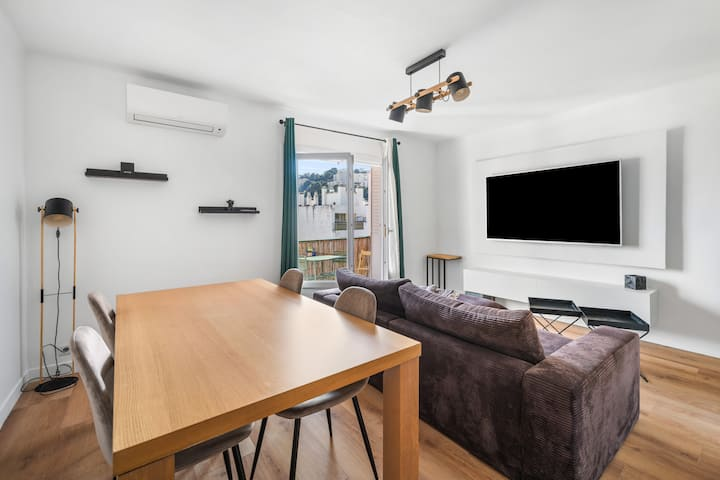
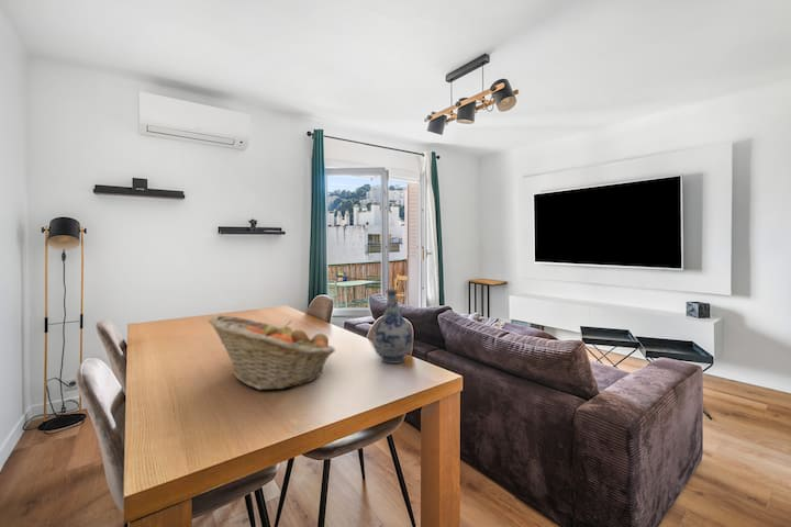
+ vase [371,288,414,365]
+ fruit basket [207,314,336,391]
